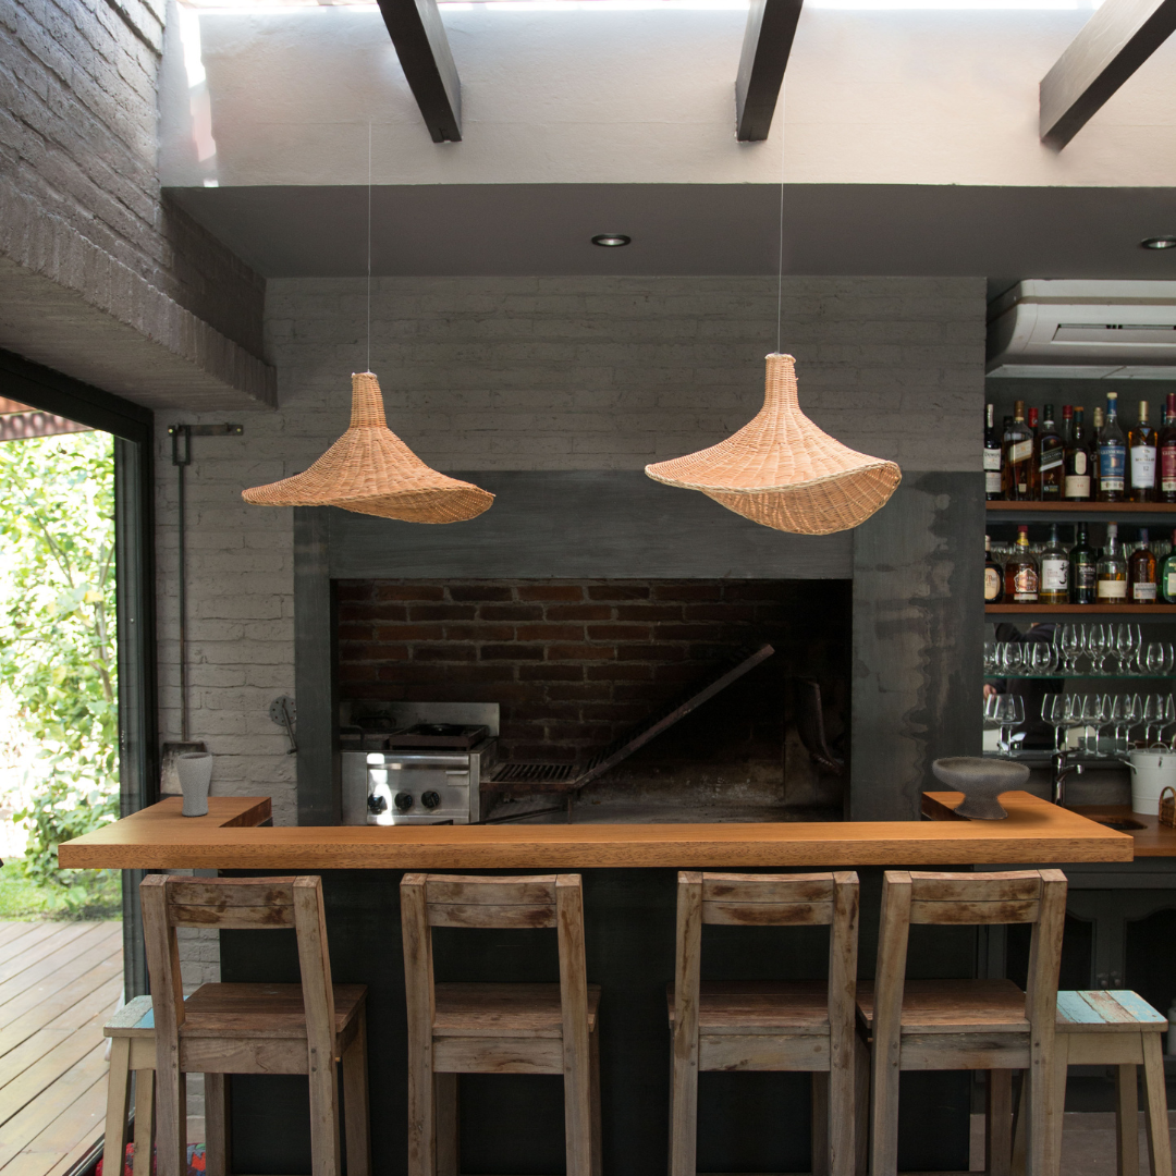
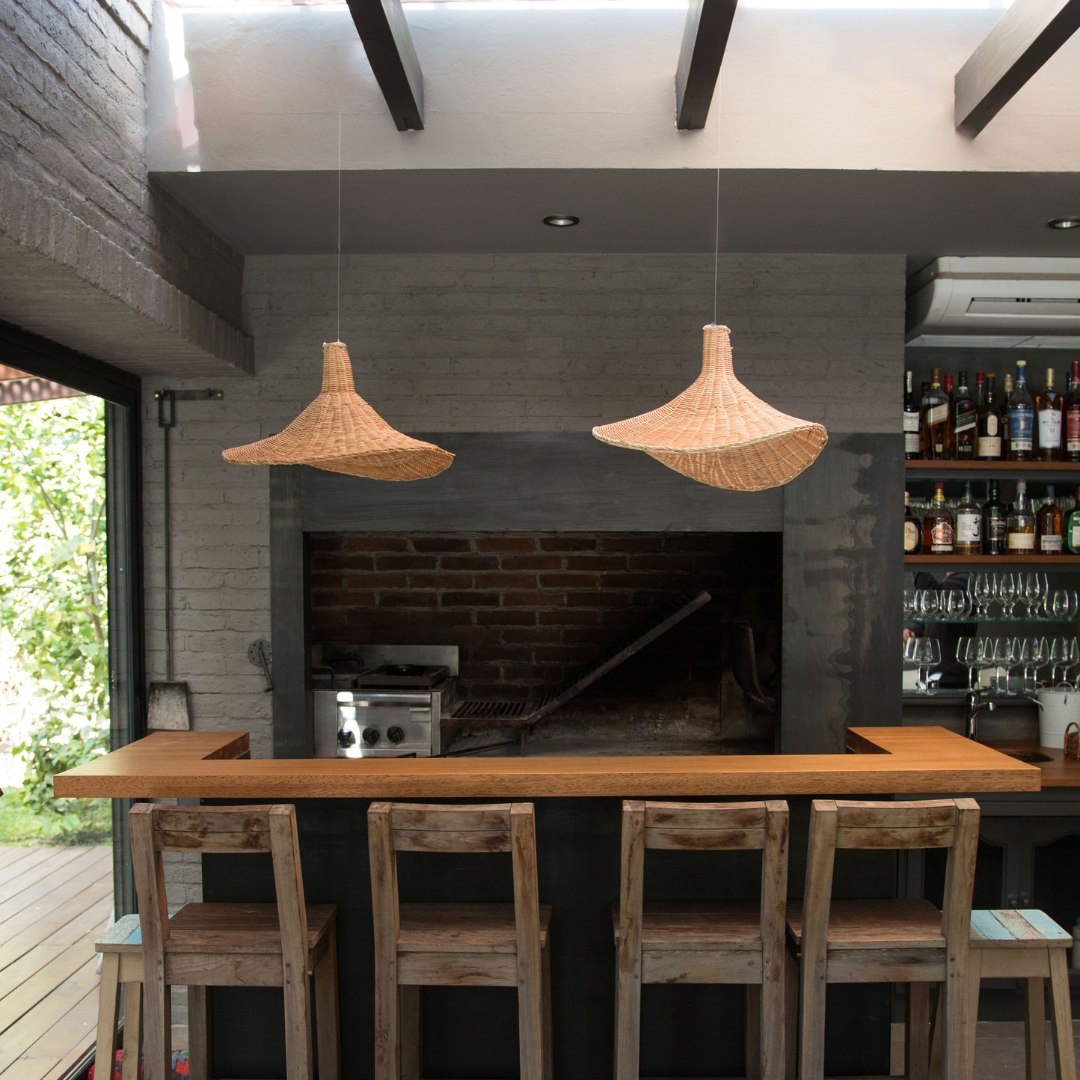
- drinking glass [175,751,213,817]
- bowl [931,756,1031,821]
